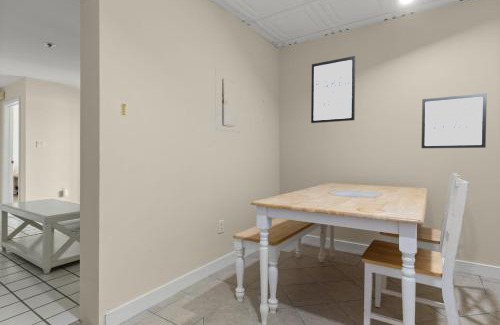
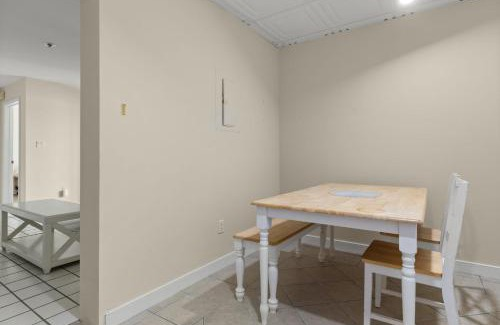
- wall art [310,55,356,124]
- wall art [420,92,488,149]
